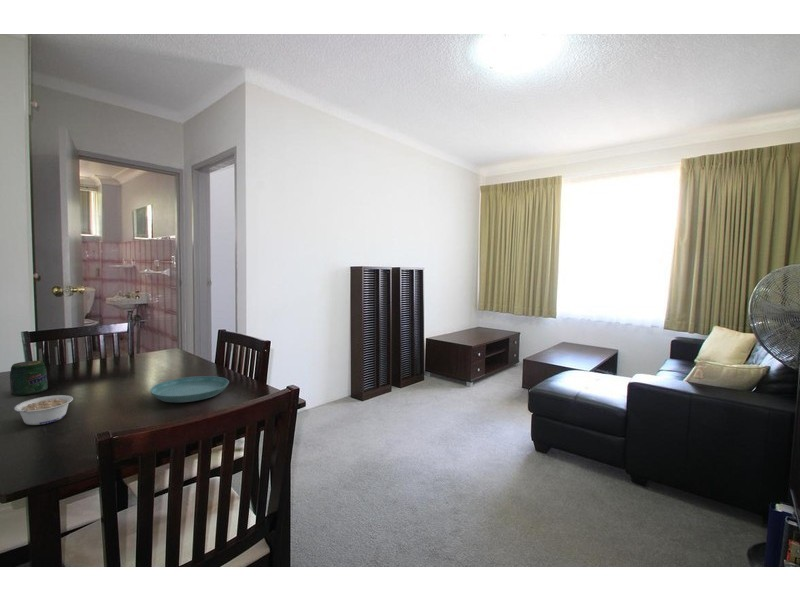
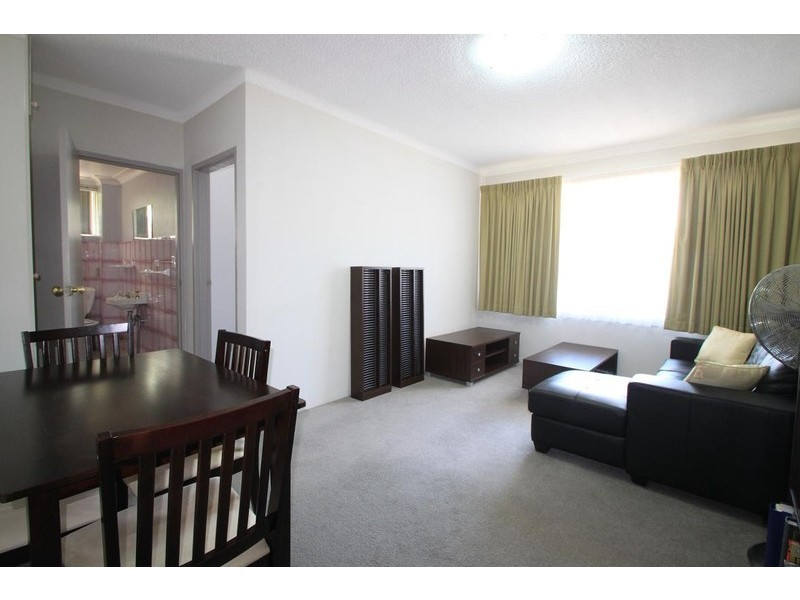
- jar [9,360,49,396]
- saucer [149,375,230,404]
- legume [13,394,74,426]
